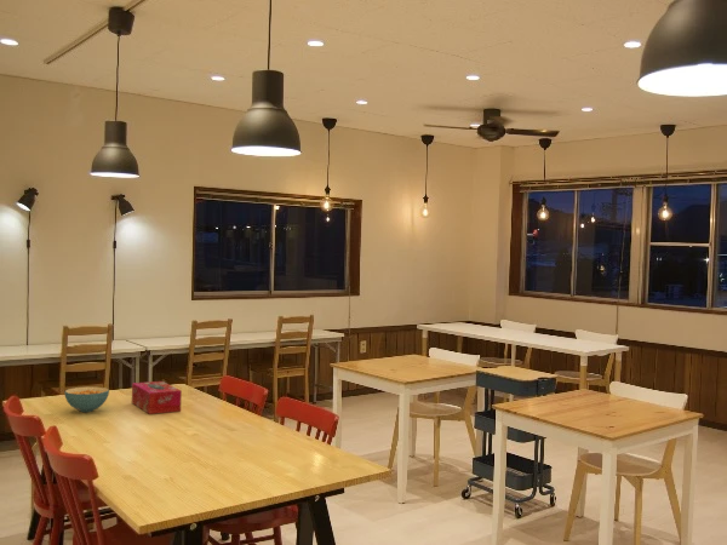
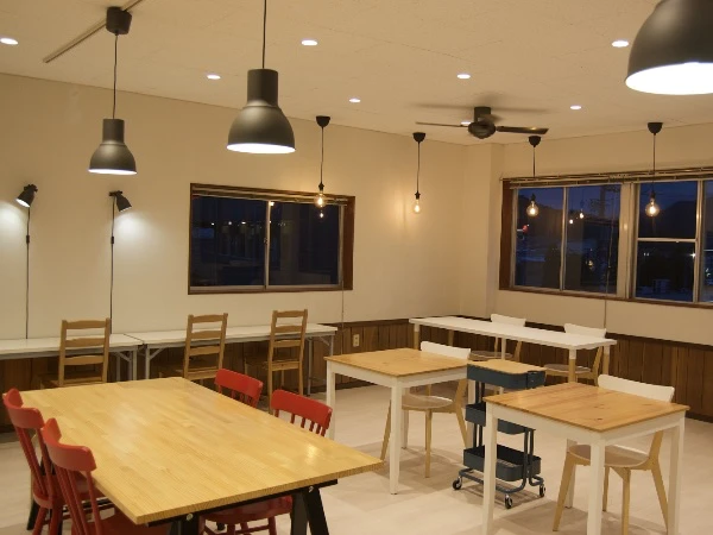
- cereal bowl [63,386,110,413]
- tissue box [131,380,183,415]
